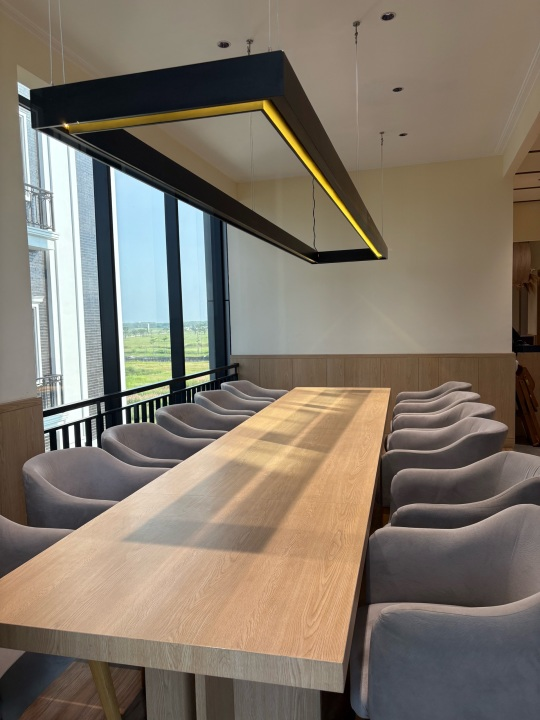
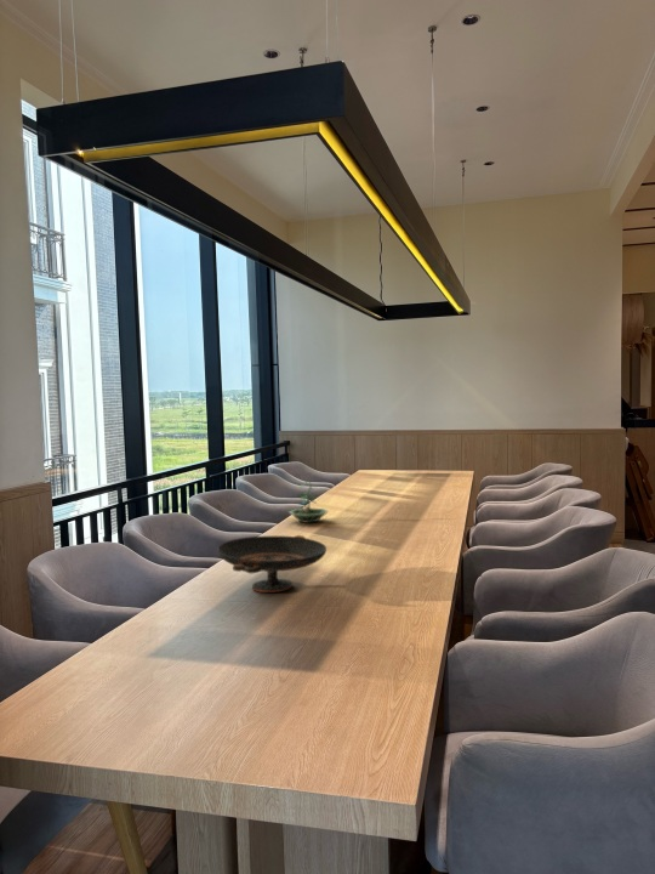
+ terrarium [287,481,330,524]
+ decorative bowl [216,534,328,594]
